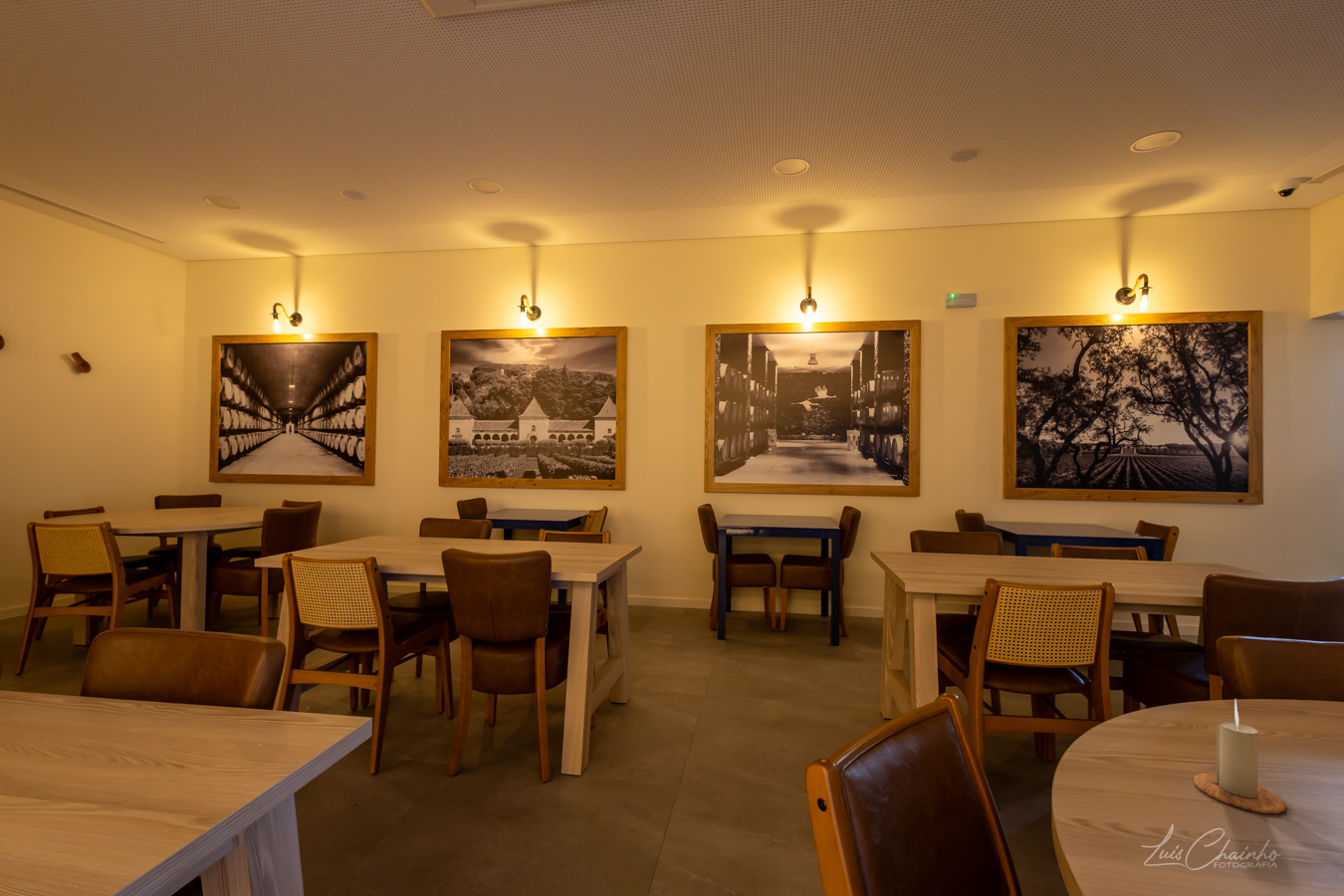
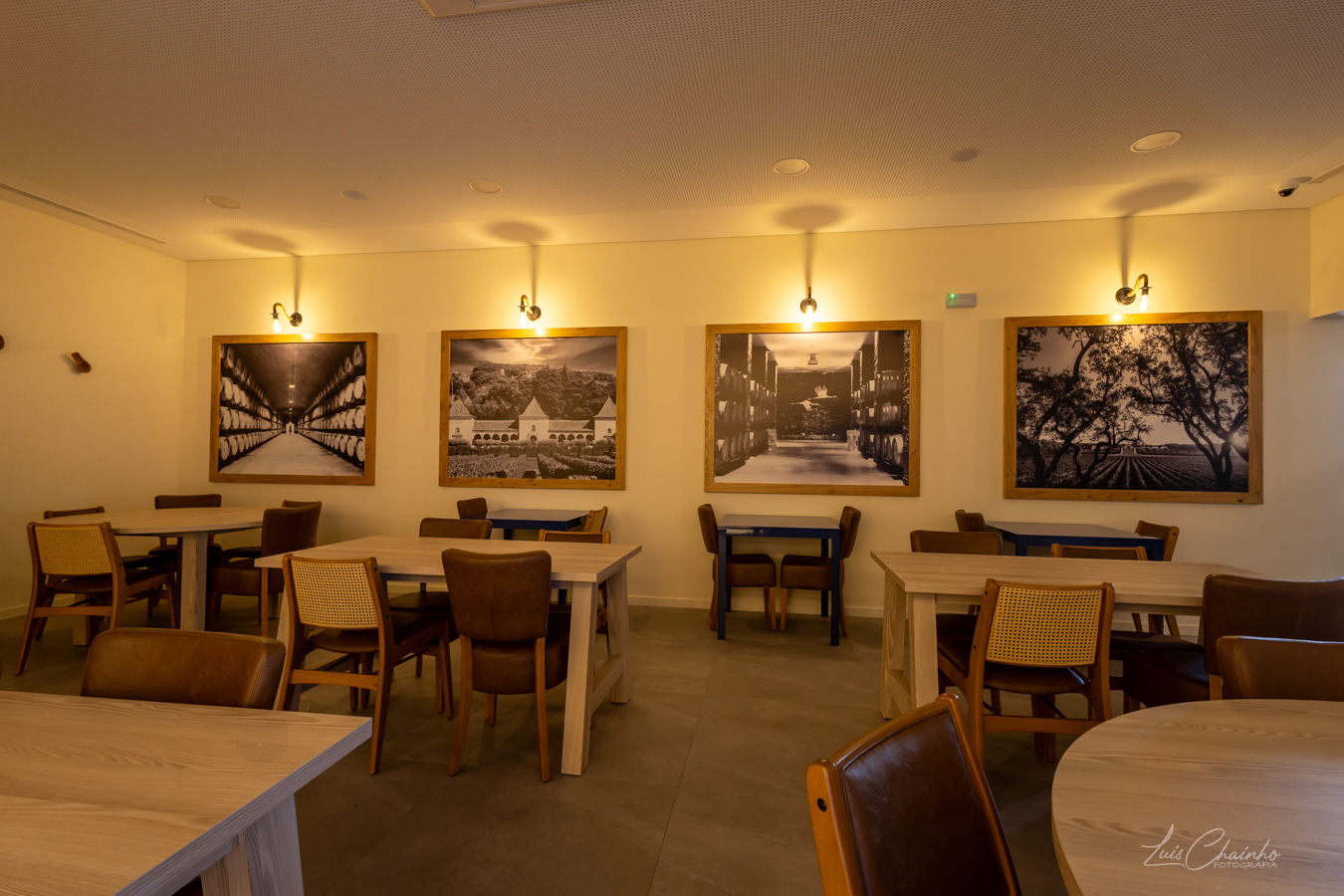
- candle [1193,699,1286,814]
